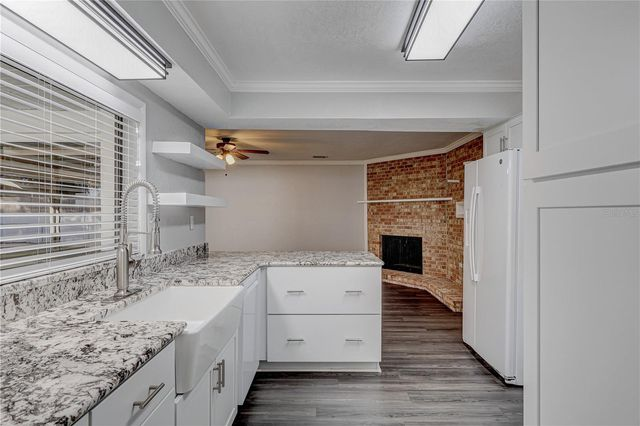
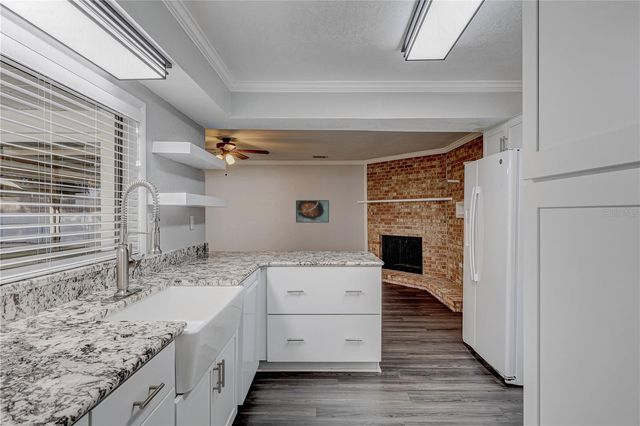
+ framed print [295,199,330,224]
